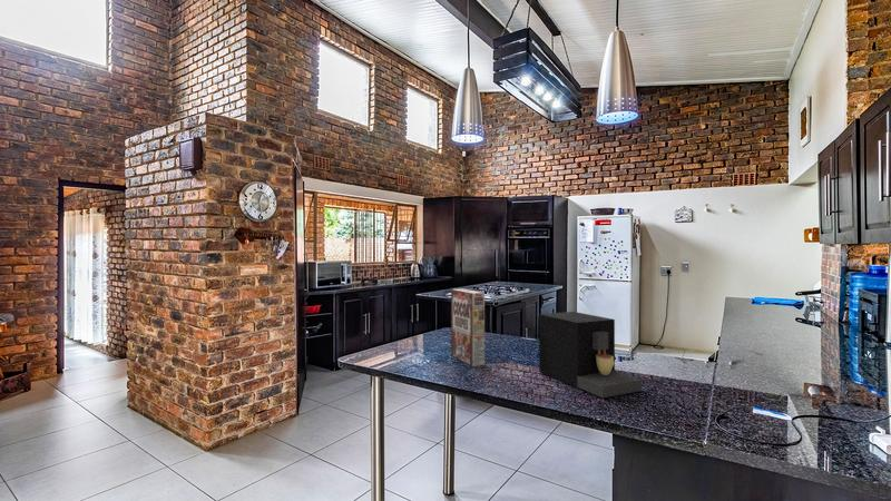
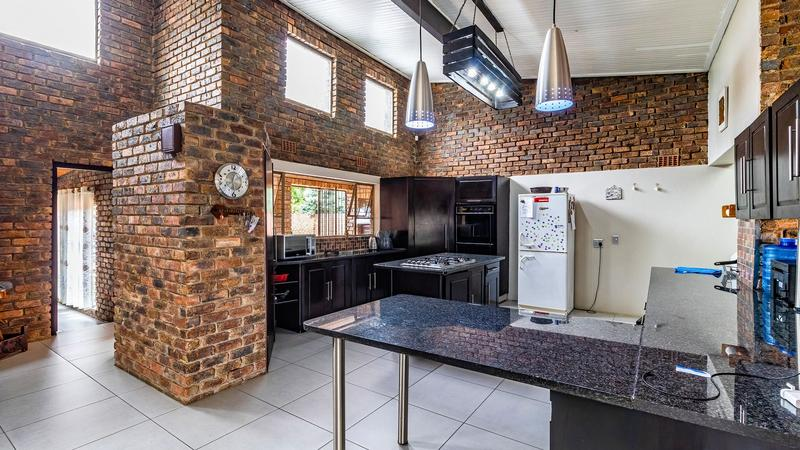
- cereal box [450,287,486,367]
- coffee maker [538,311,643,399]
